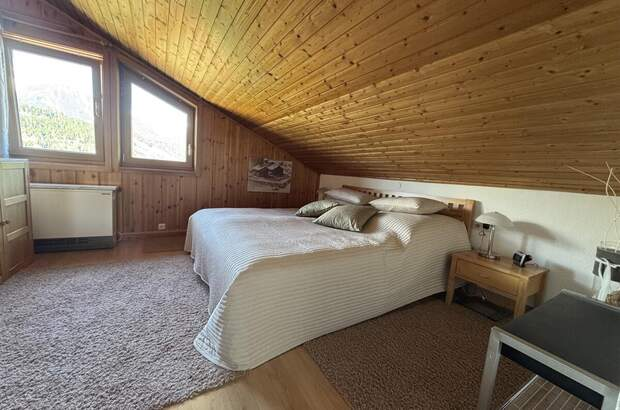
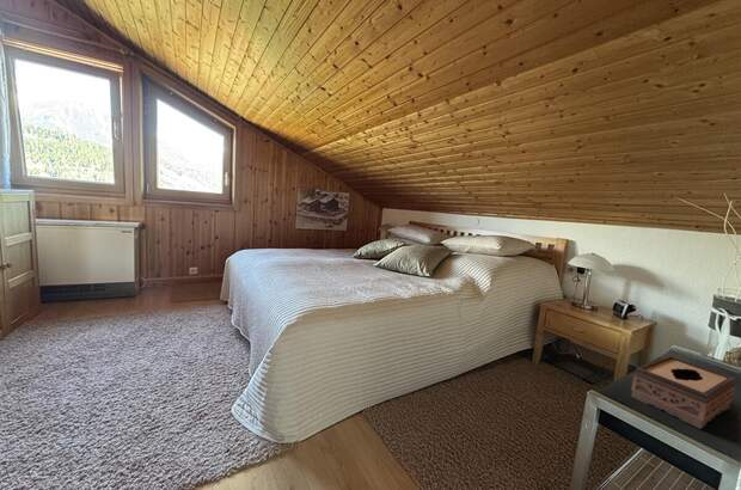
+ tissue box [630,355,736,430]
